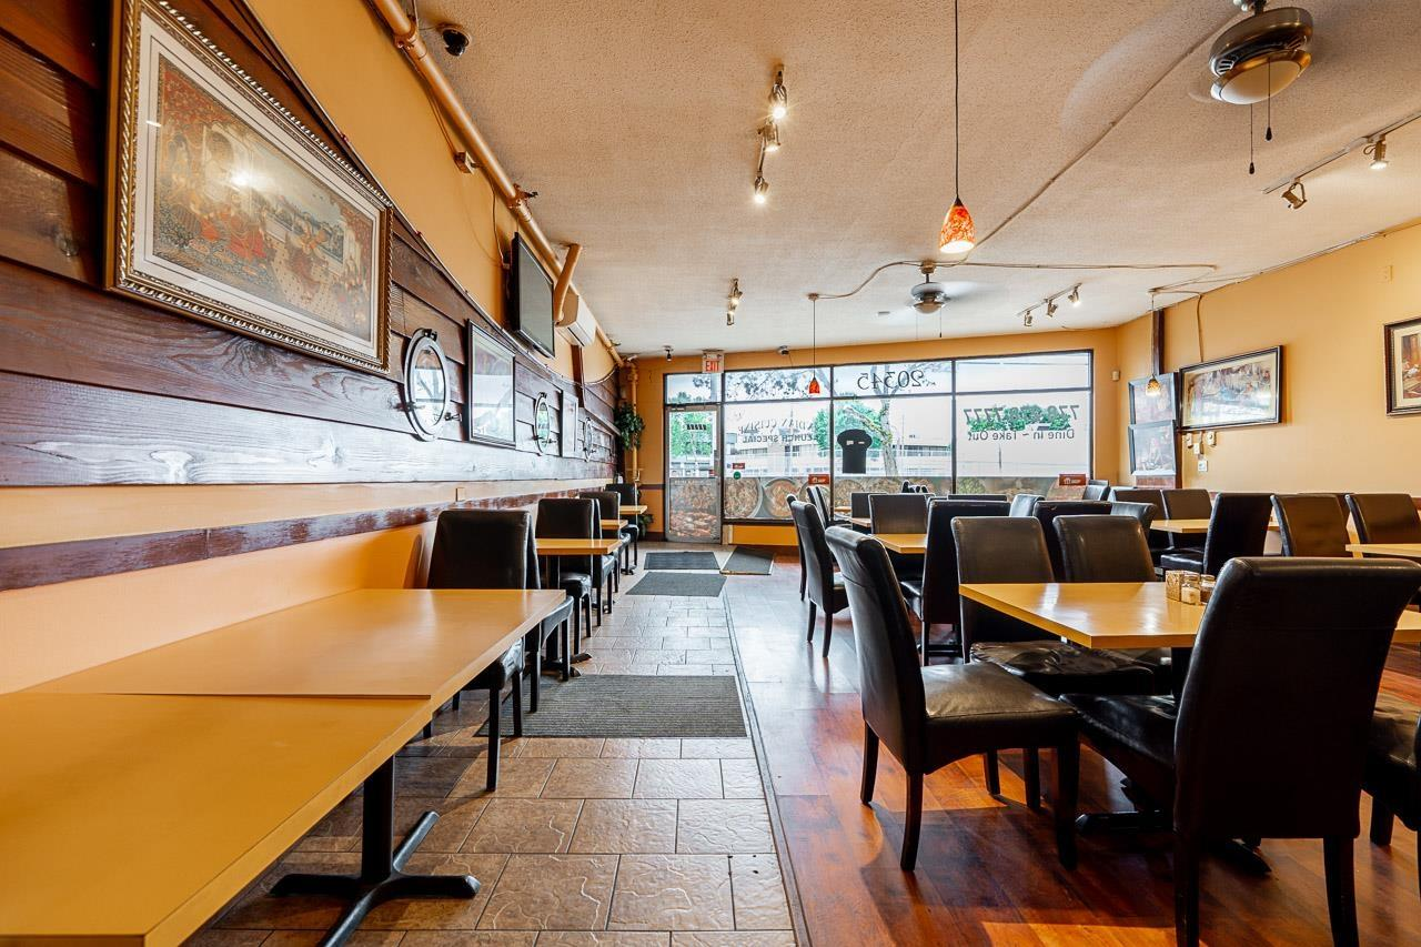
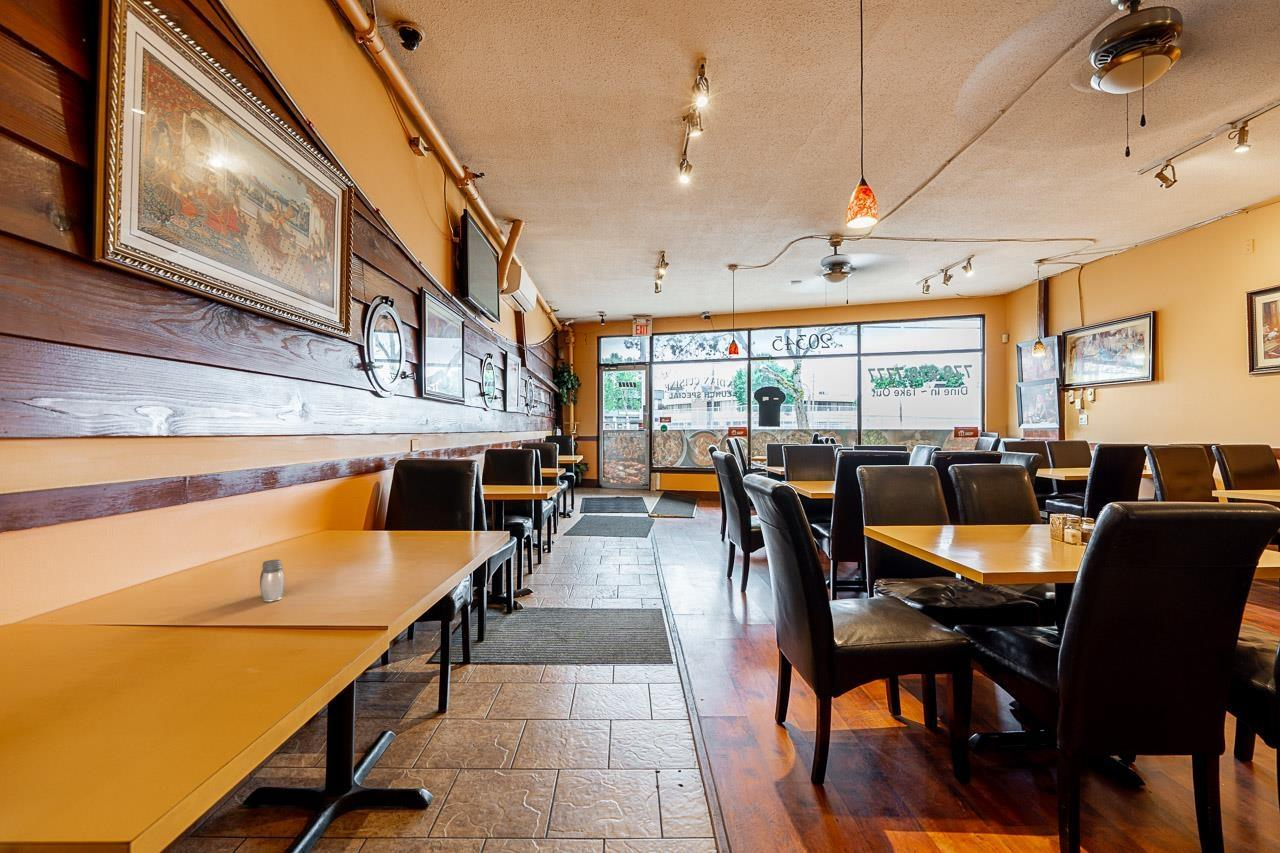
+ salt and pepper shaker [259,559,286,602]
